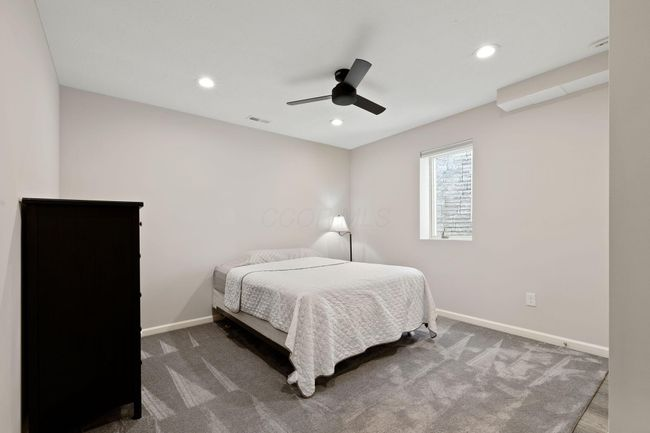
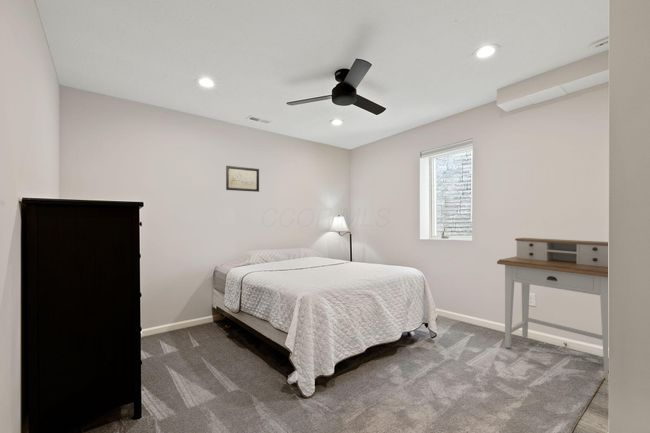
+ desk [496,237,609,380]
+ wall art [225,165,260,193]
